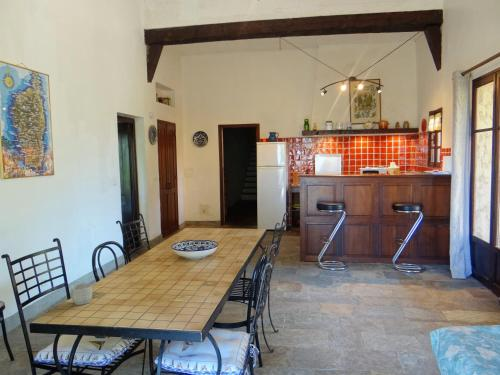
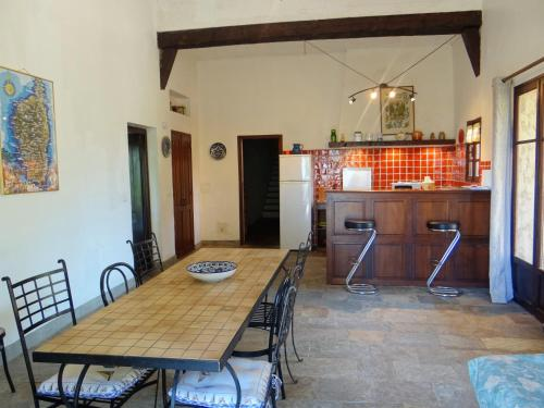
- mug [70,282,95,306]
